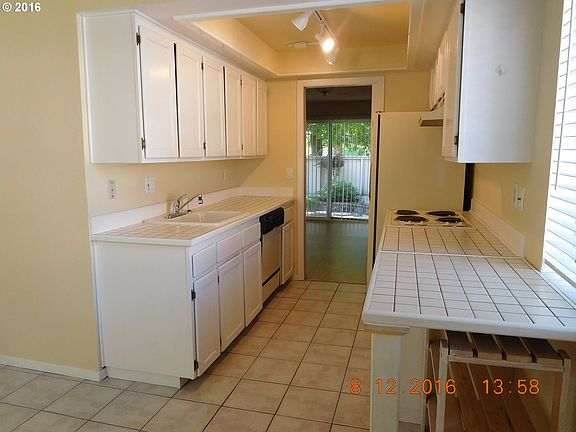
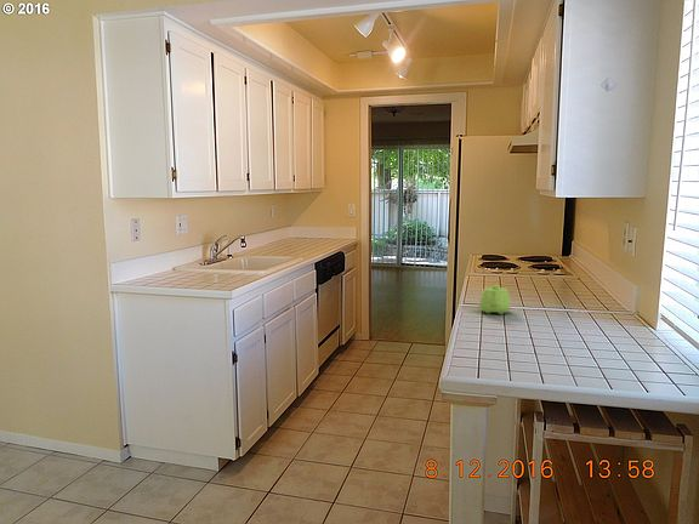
+ teapot [478,284,512,315]
